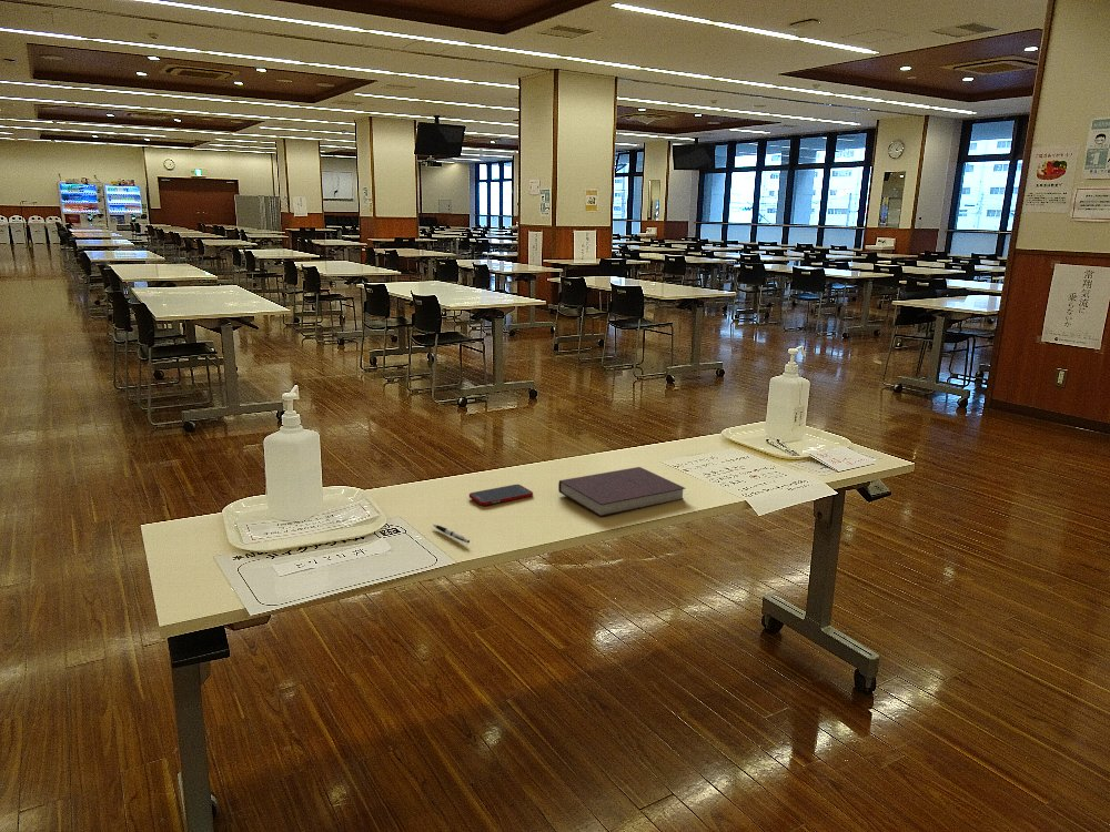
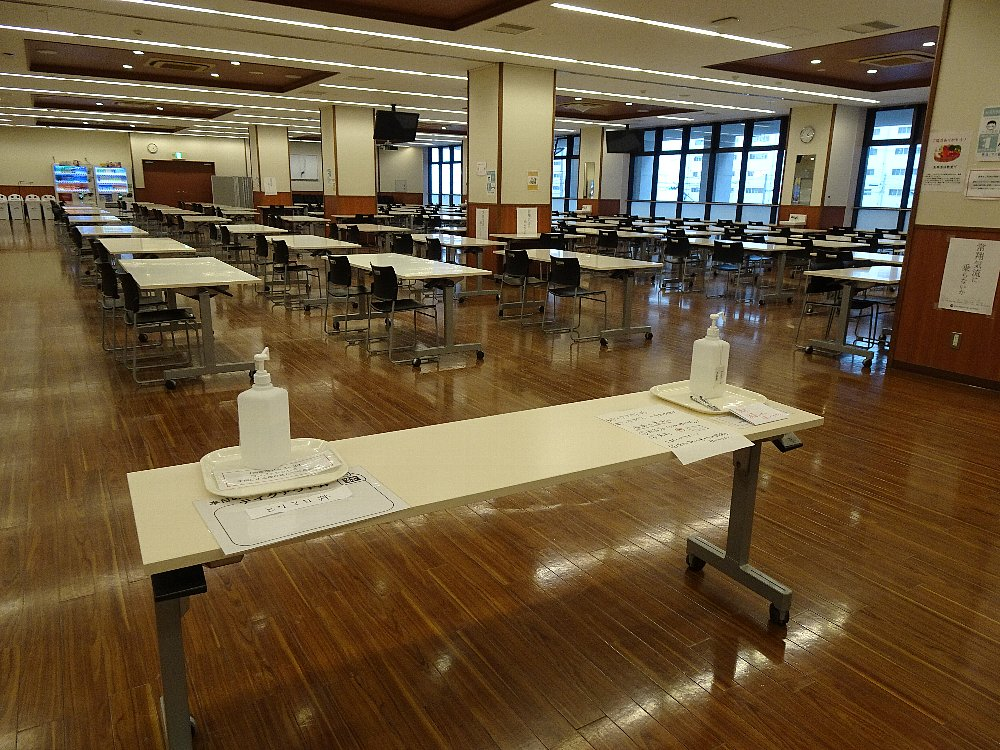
- cell phone [468,484,534,507]
- notebook [557,466,687,518]
- pen [432,524,471,545]
